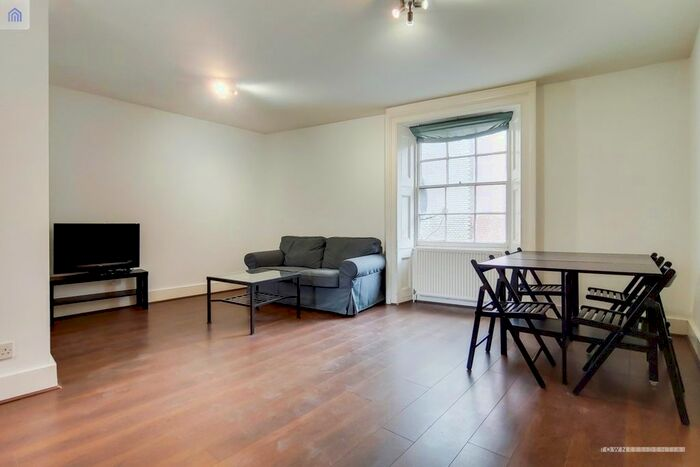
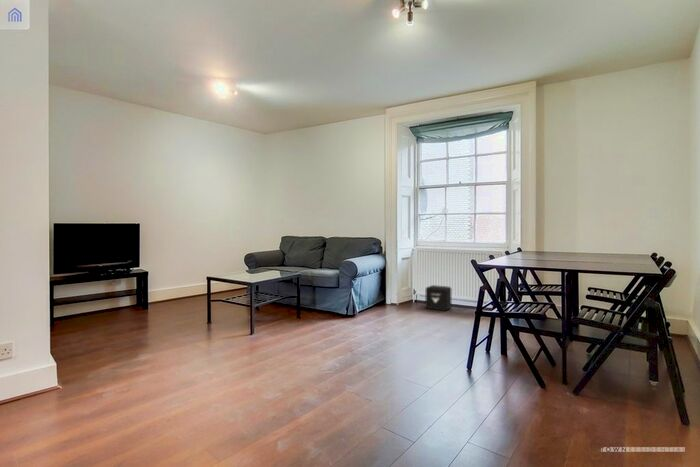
+ air purifier [424,284,452,312]
